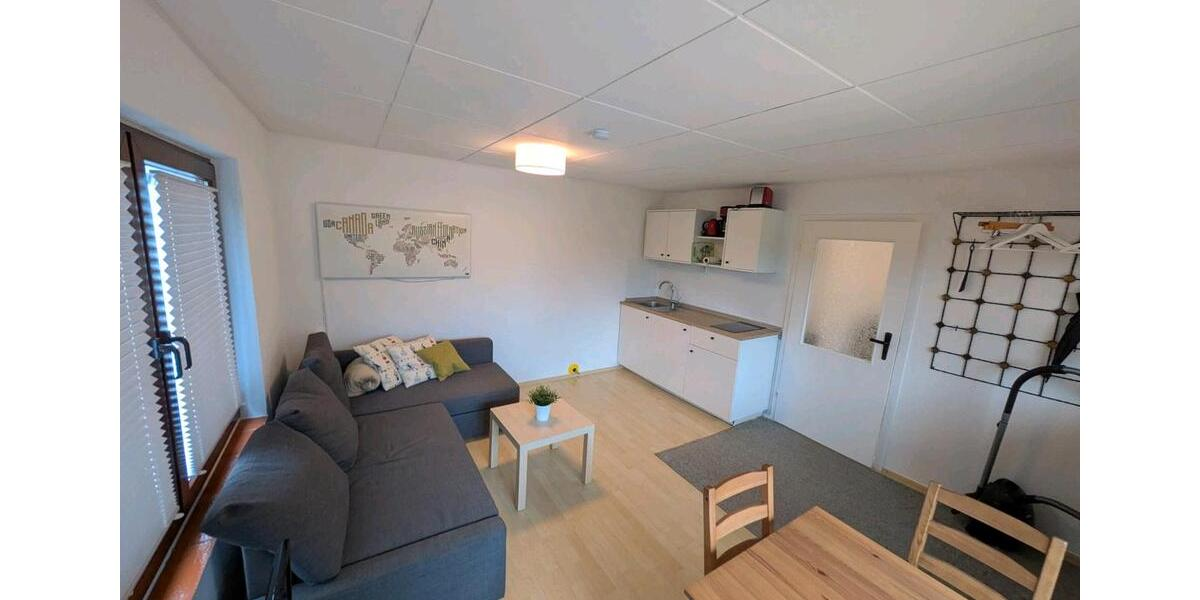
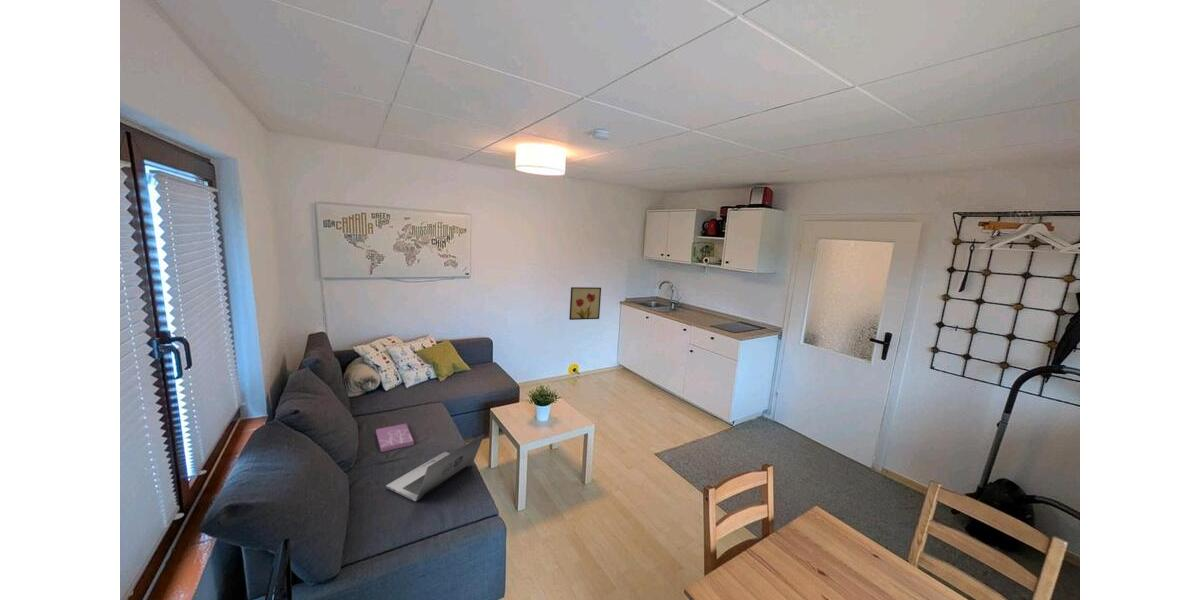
+ wall art [568,286,602,321]
+ laptop [385,433,485,502]
+ book [375,423,415,453]
